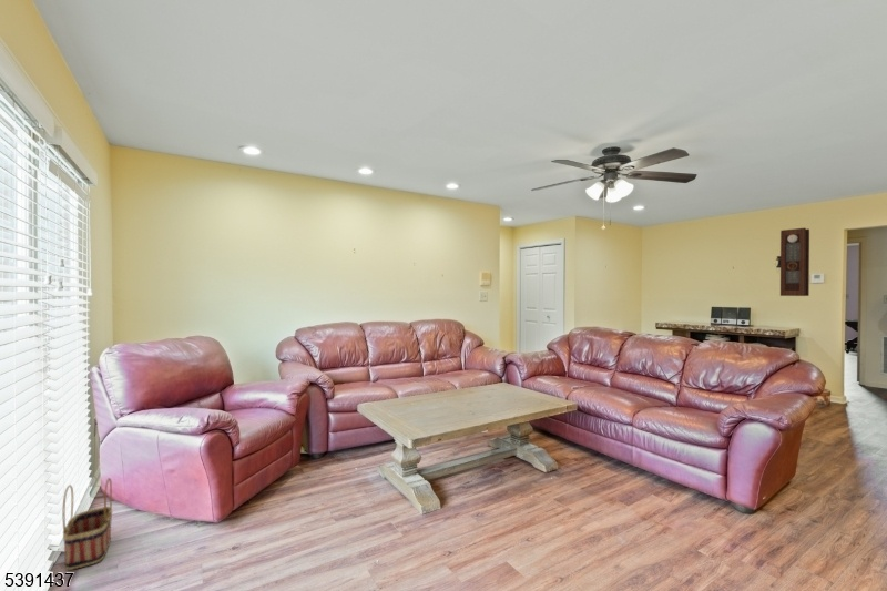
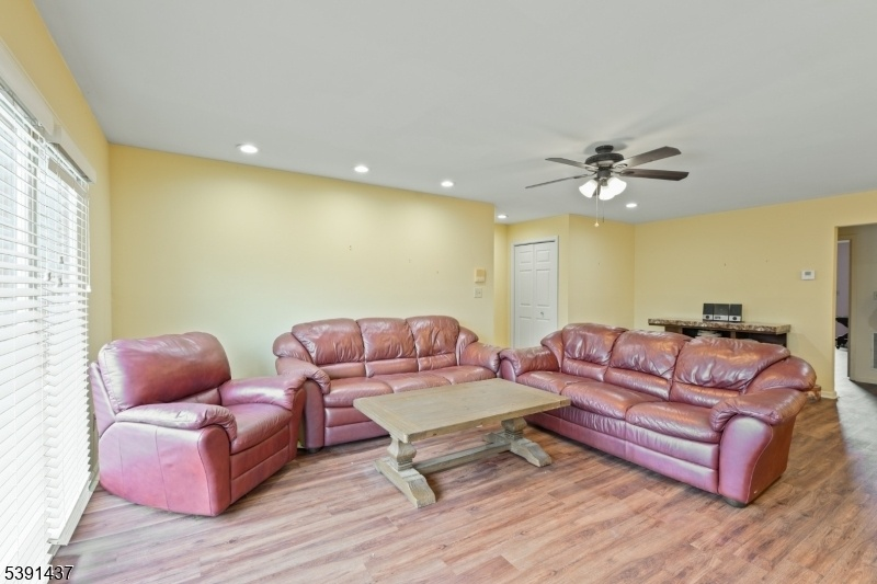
- pendulum clock [775,227,810,297]
- basket [61,477,113,571]
